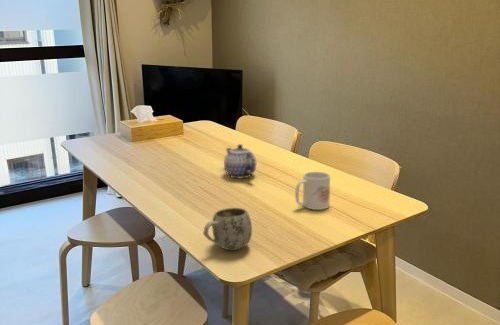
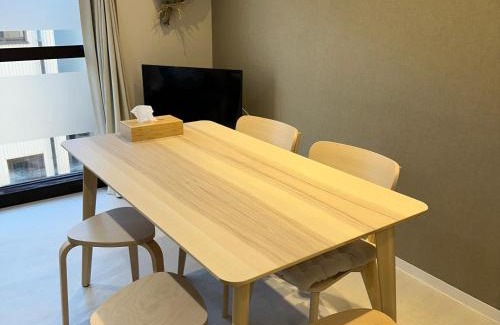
- mug [202,207,253,251]
- teapot [223,143,257,180]
- mug [294,171,331,211]
